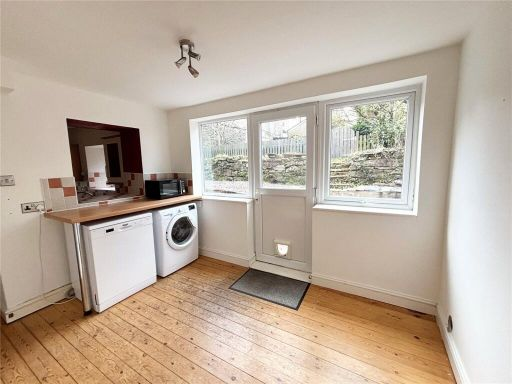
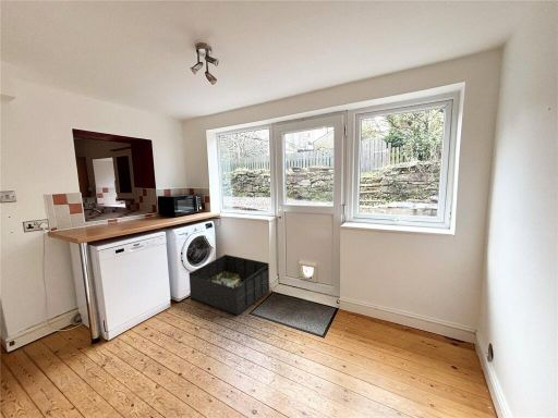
+ storage bin [189,254,270,316]
